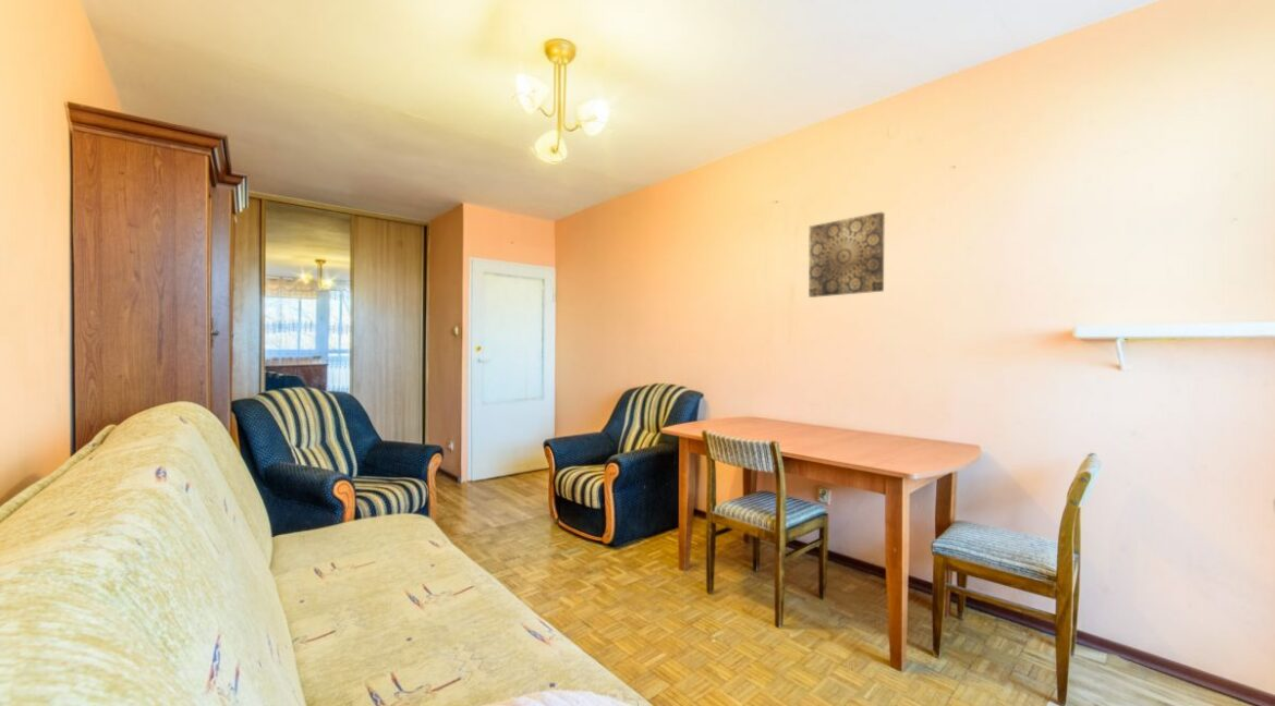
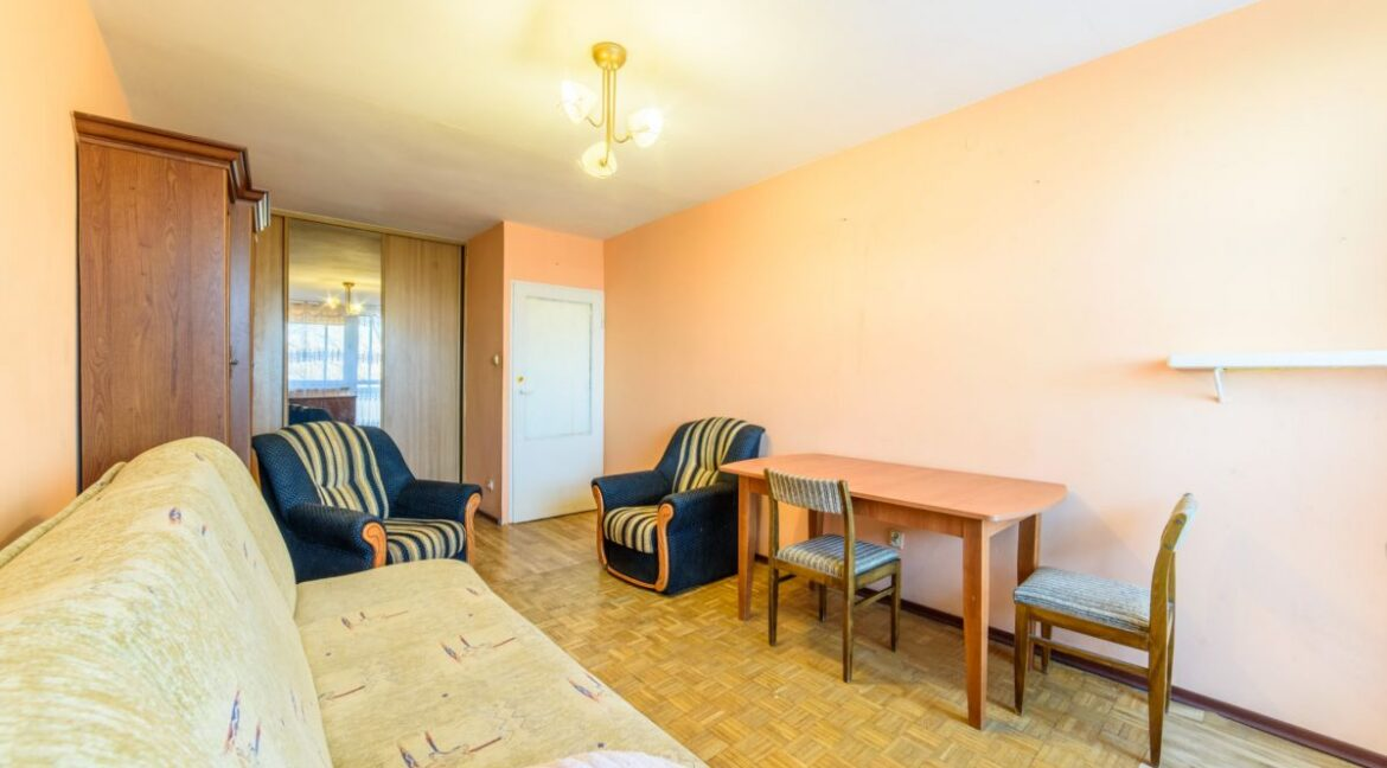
- wall art [807,211,886,299]
